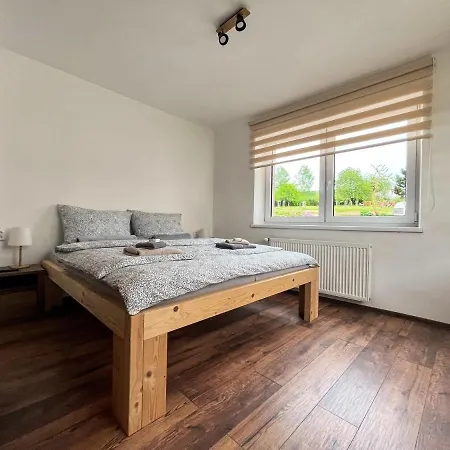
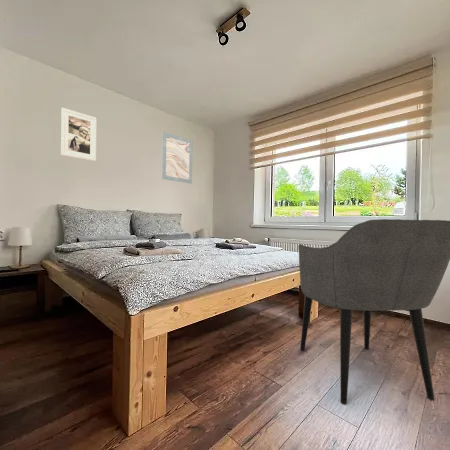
+ wall art [161,131,194,184]
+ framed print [60,107,97,162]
+ armchair [297,218,450,405]
